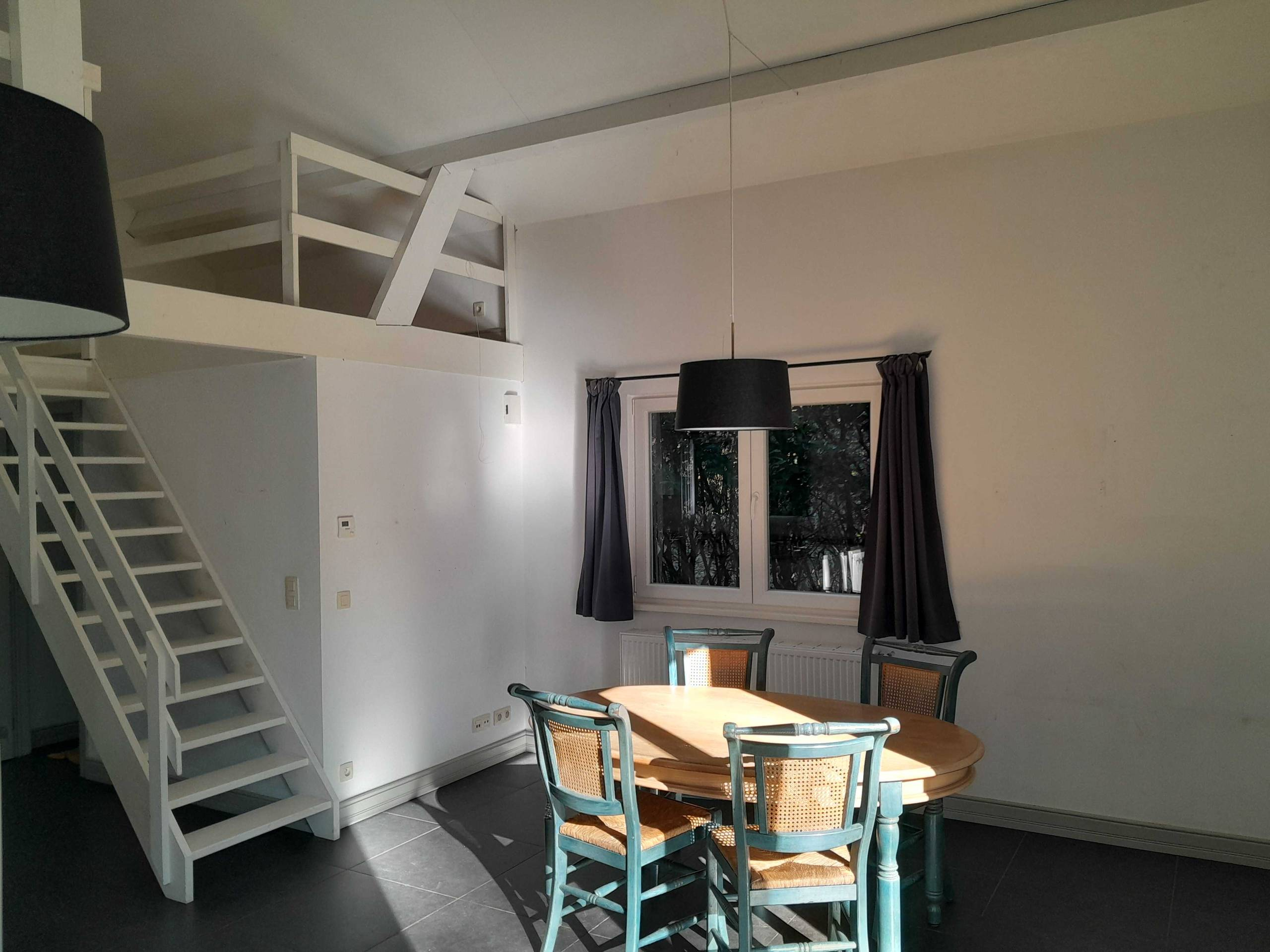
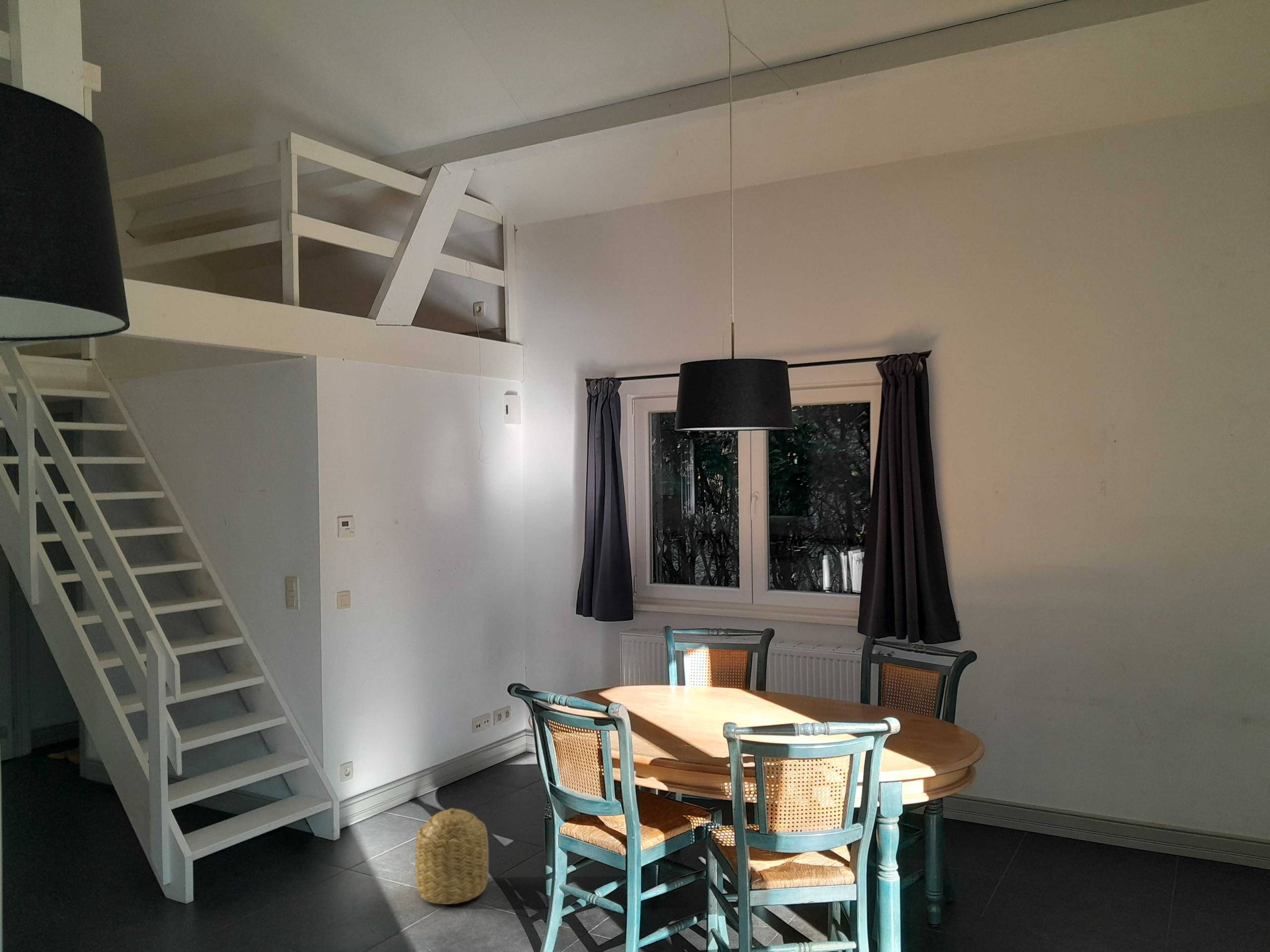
+ basket [415,808,489,905]
